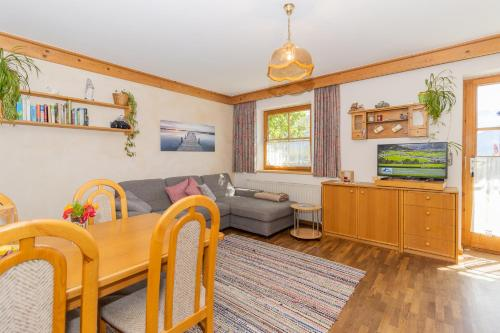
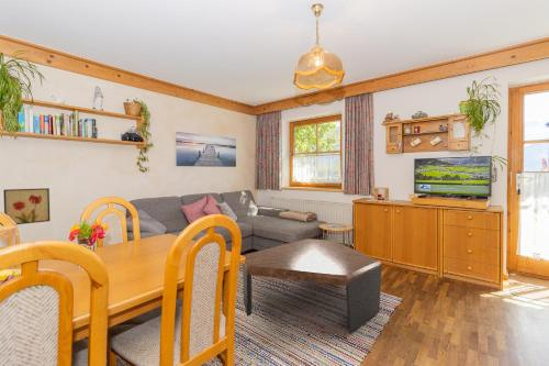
+ coffee table [242,237,382,334]
+ wall art [2,187,51,225]
